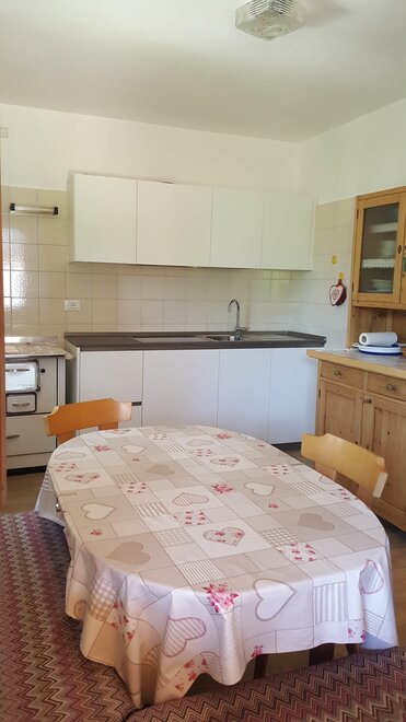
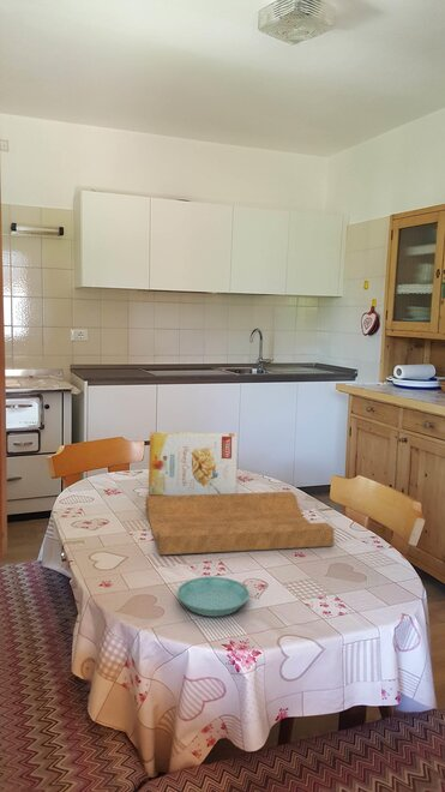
+ cereal box [148,431,239,496]
+ cutting board [145,491,336,556]
+ saucer [176,576,251,618]
